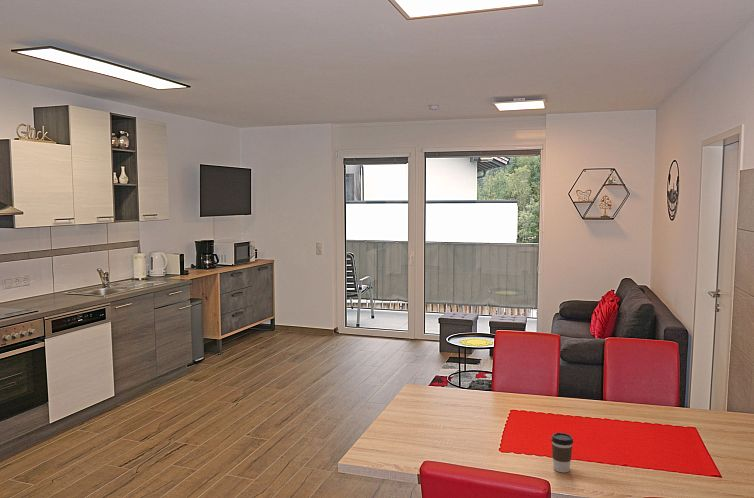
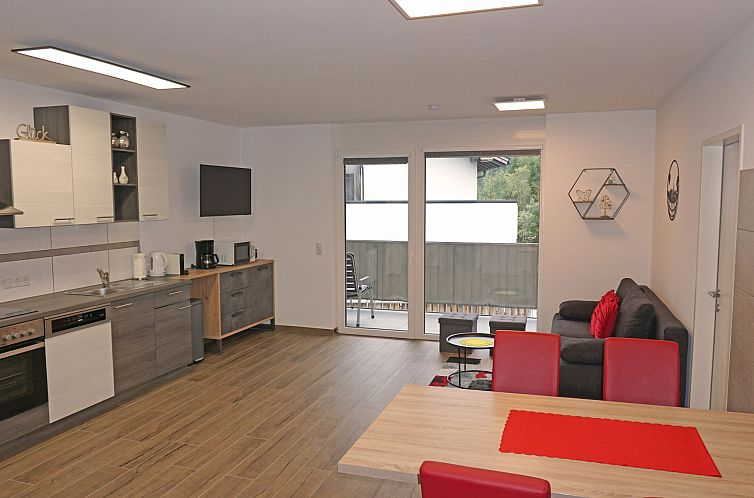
- coffee cup [550,432,574,474]
